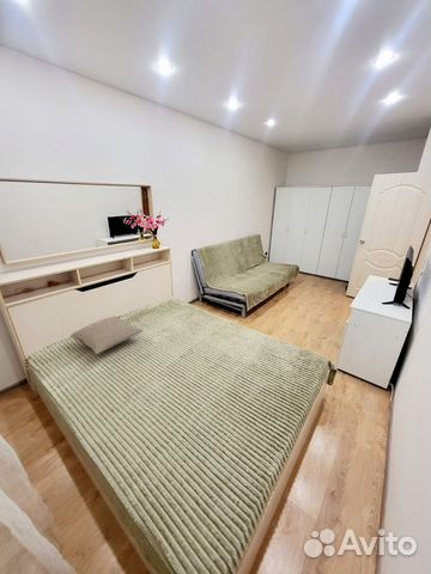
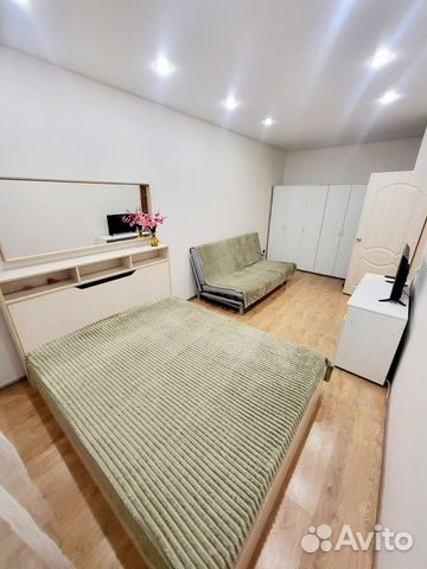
- pillow [69,316,145,355]
